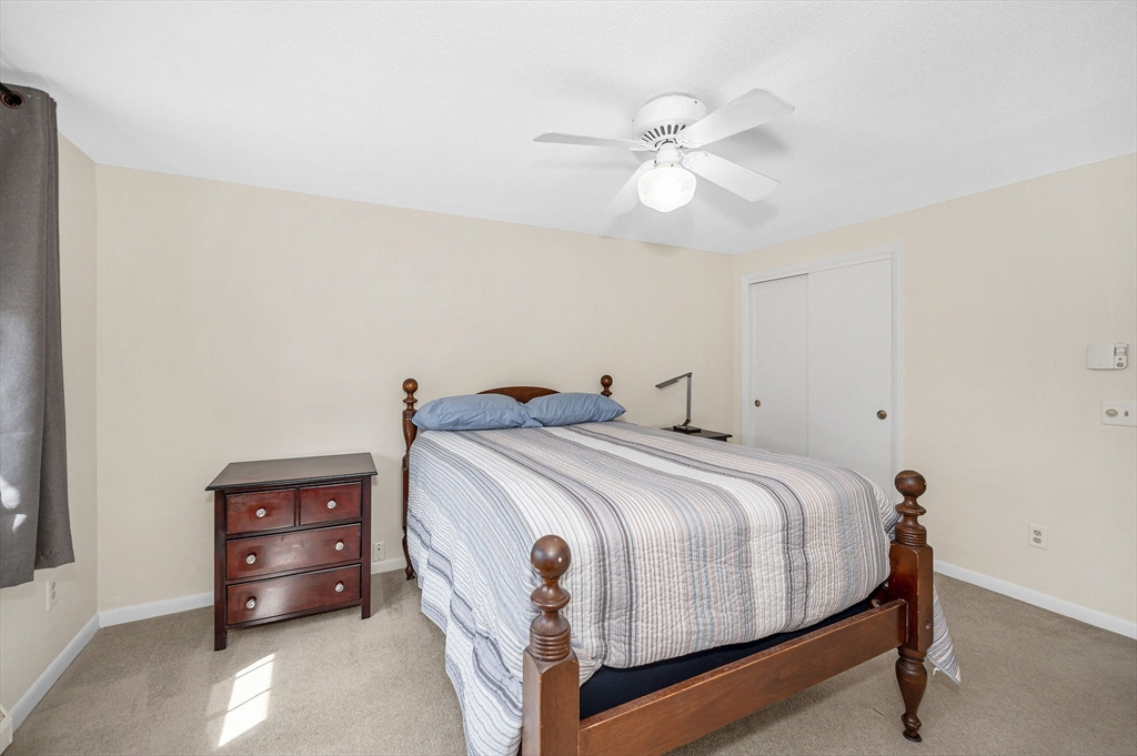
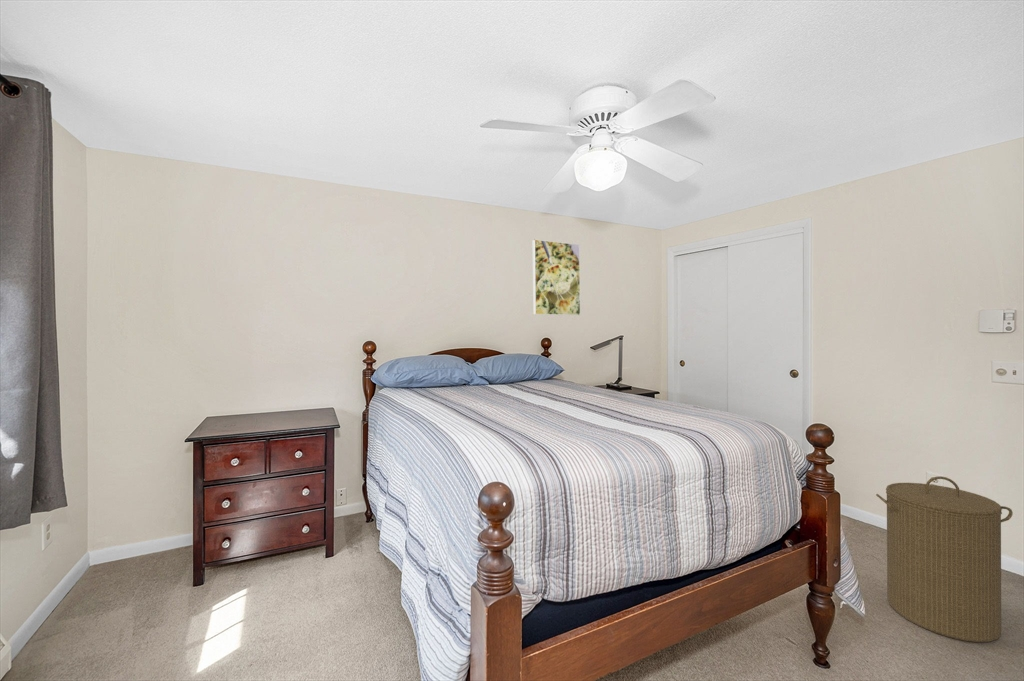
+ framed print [532,239,581,316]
+ laundry hamper [875,475,1014,643]
